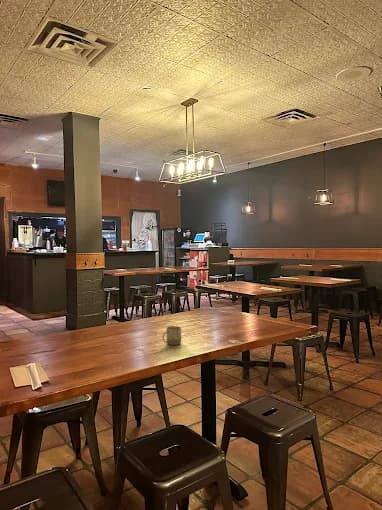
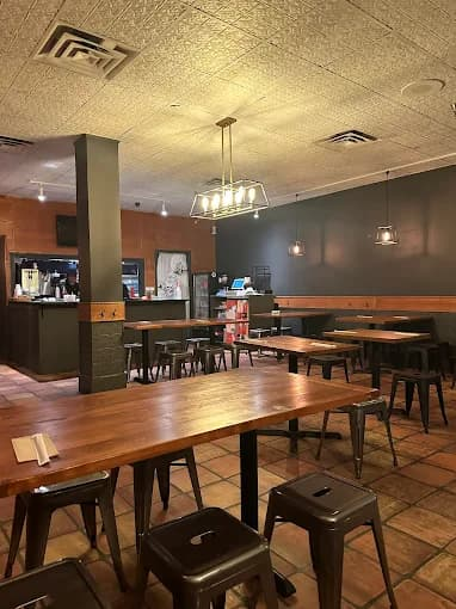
- cup [161,325,182,346]
